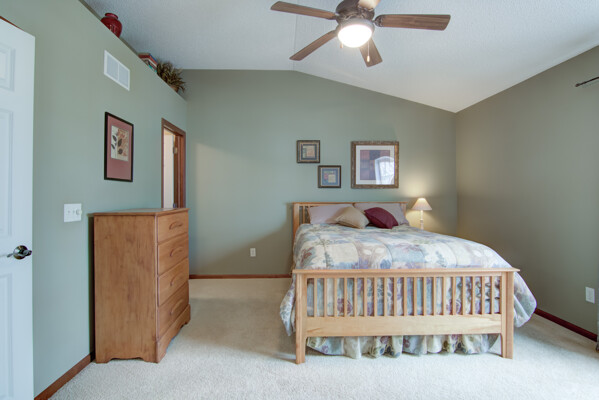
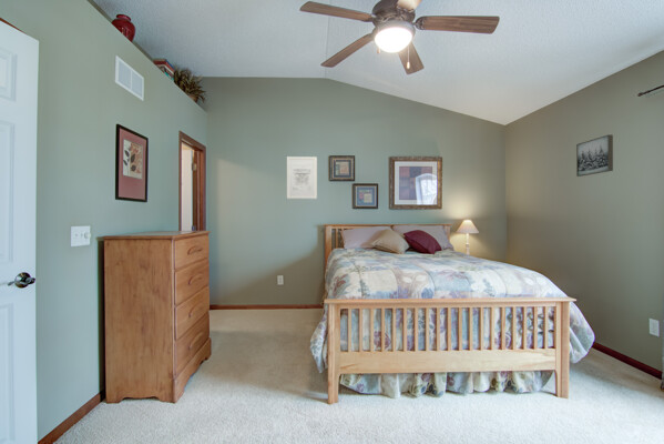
+ wall art [575,134,614,178]
+ wall art [286,155,318,200]
